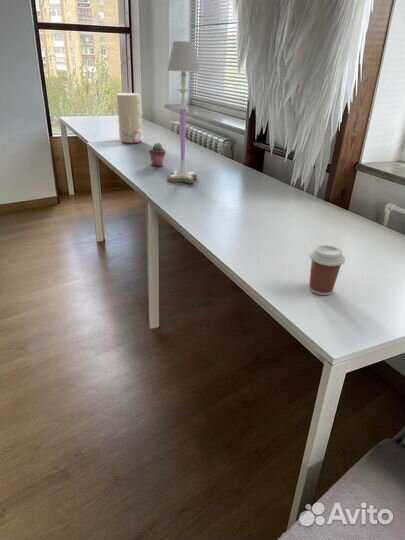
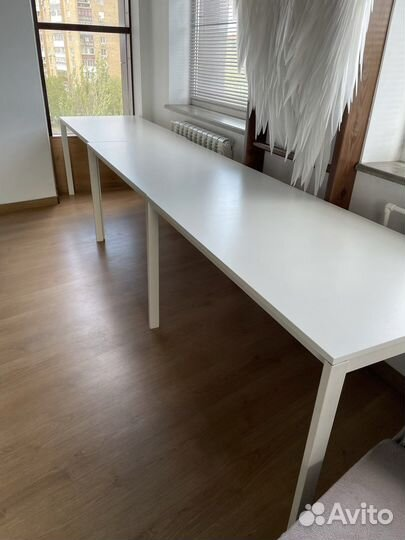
- vase [116,92,144,144]
- potted succulent [148,142,166,167]
- table lamp [165,40,202,184]
- coffee cup [308,244,346,296]
